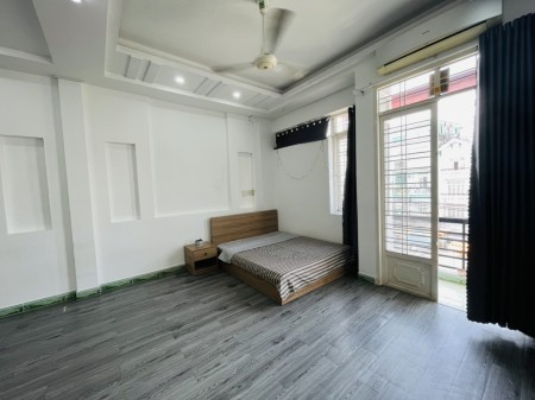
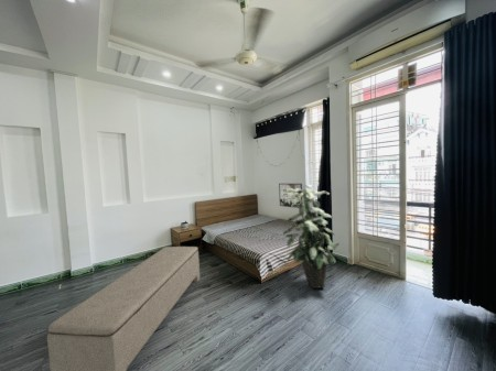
+ bench [46,245,201,371]
+ indoor plant [282,184,341,290]
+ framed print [278,183,304,209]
